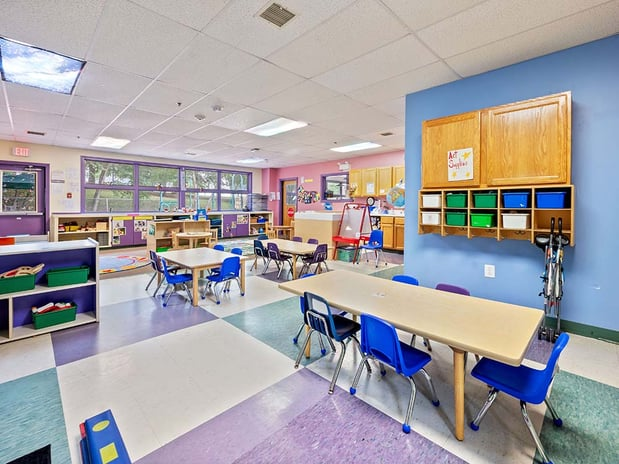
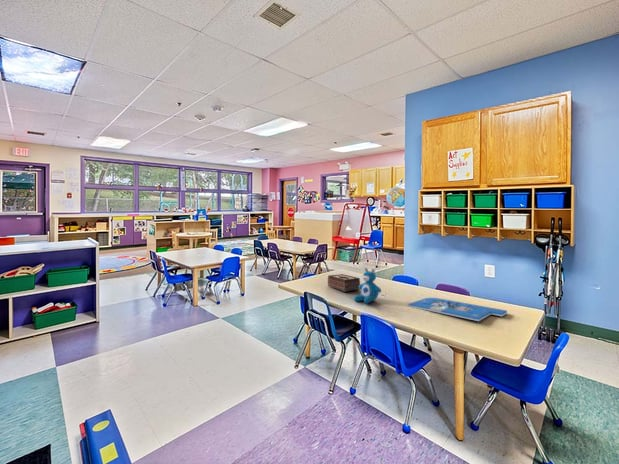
+ board game [407,297,509,322]
+ teddy bear [353,267,382,305]
+ tissue box [327,273,361,293]
